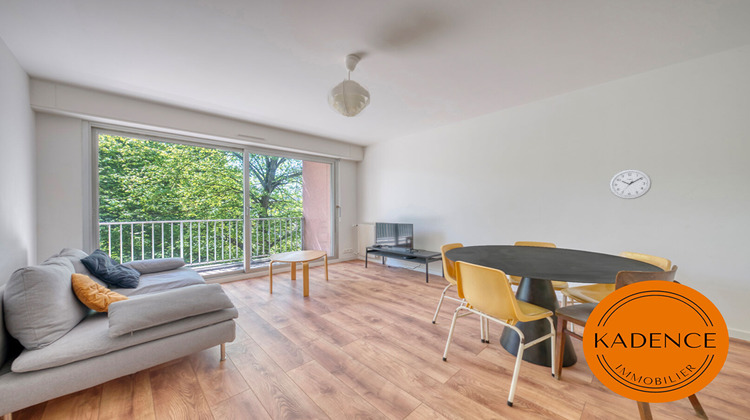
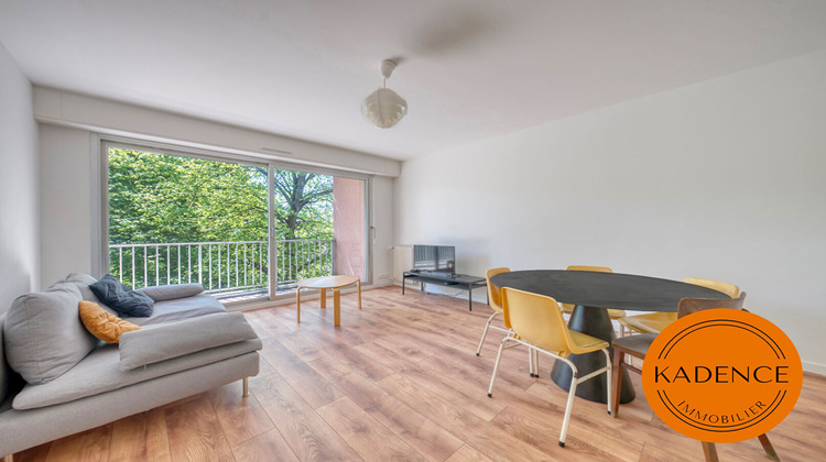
- wall clock [608,168,653,200]
